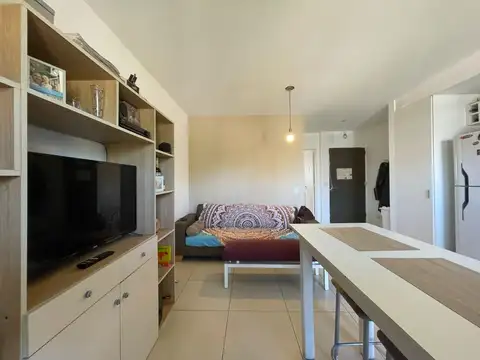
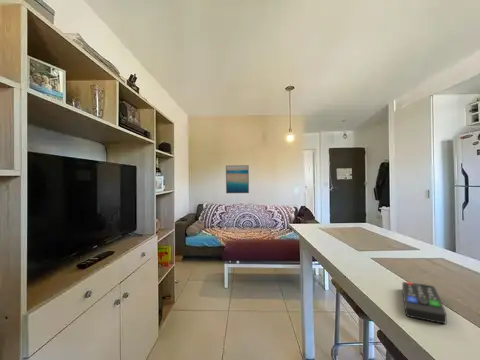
+ wall art [225,164,250,194]
+ remote control [401,281,447,325]
